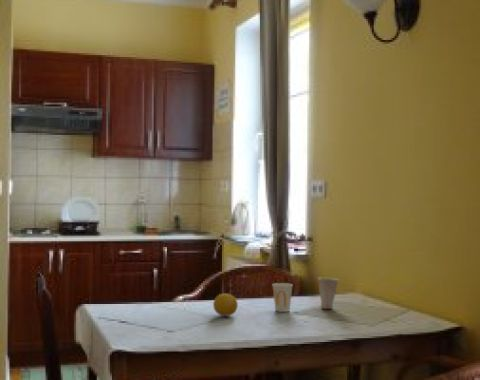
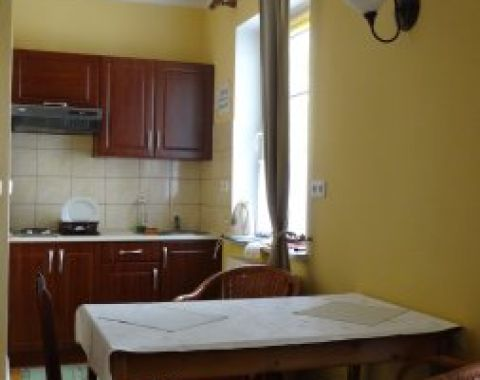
- cup [271,282,294,313]
- fruit [212,293,239,317]
- cup [317,276,339,310]
